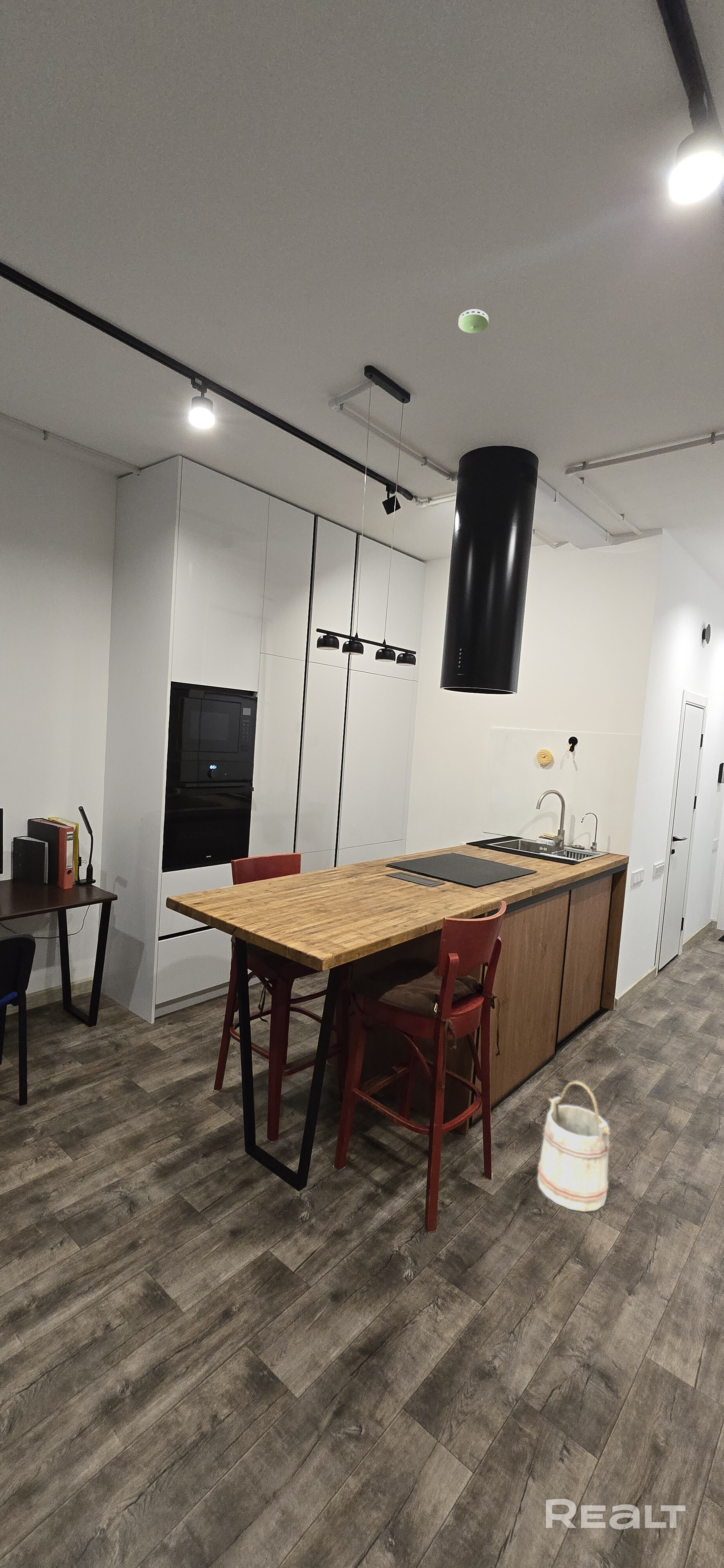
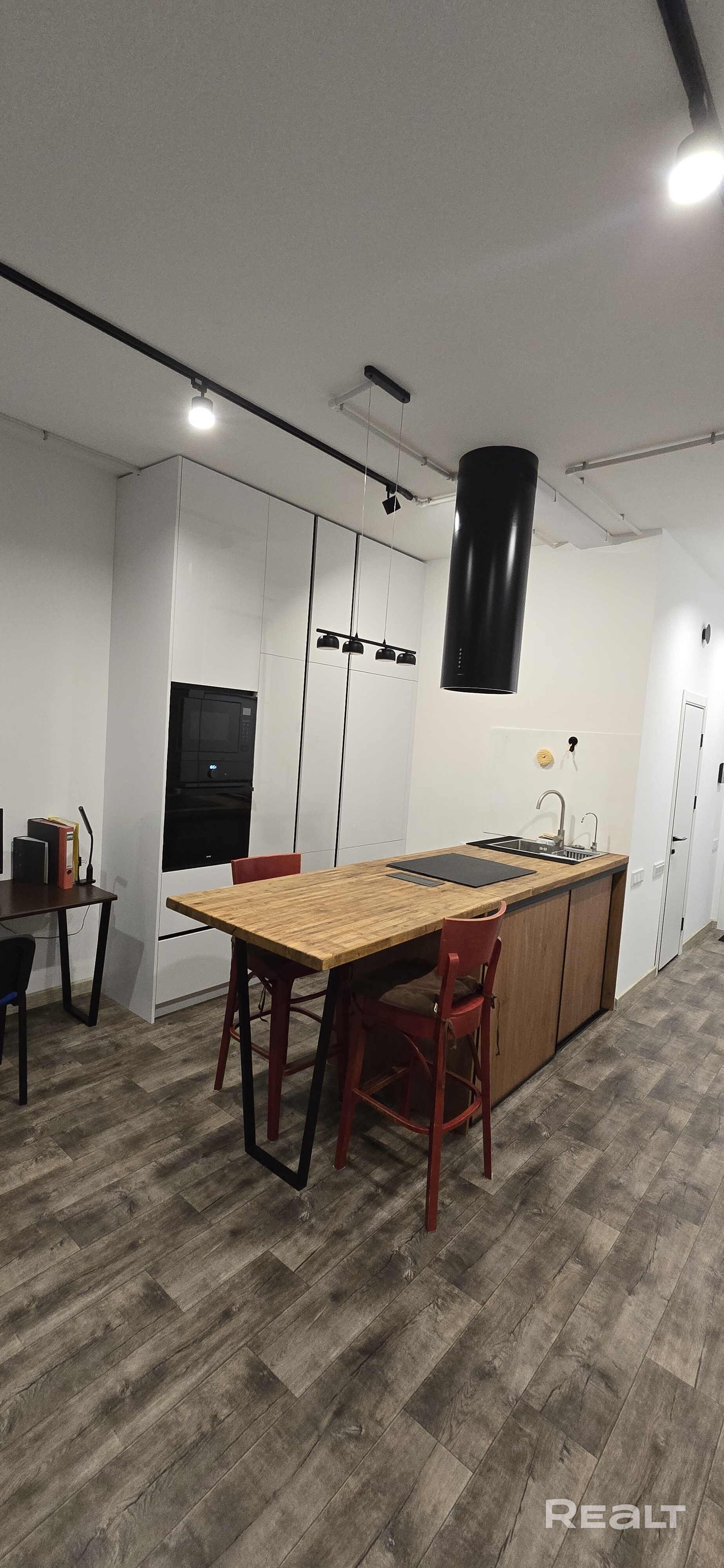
- smoke detector [458,309,489,334]
- bucket [537,1081,611,1212]
